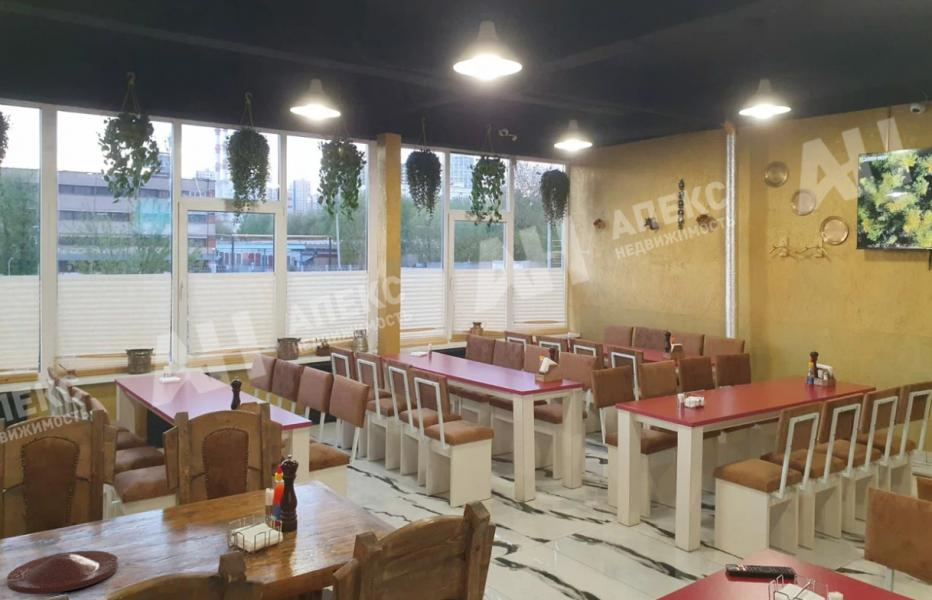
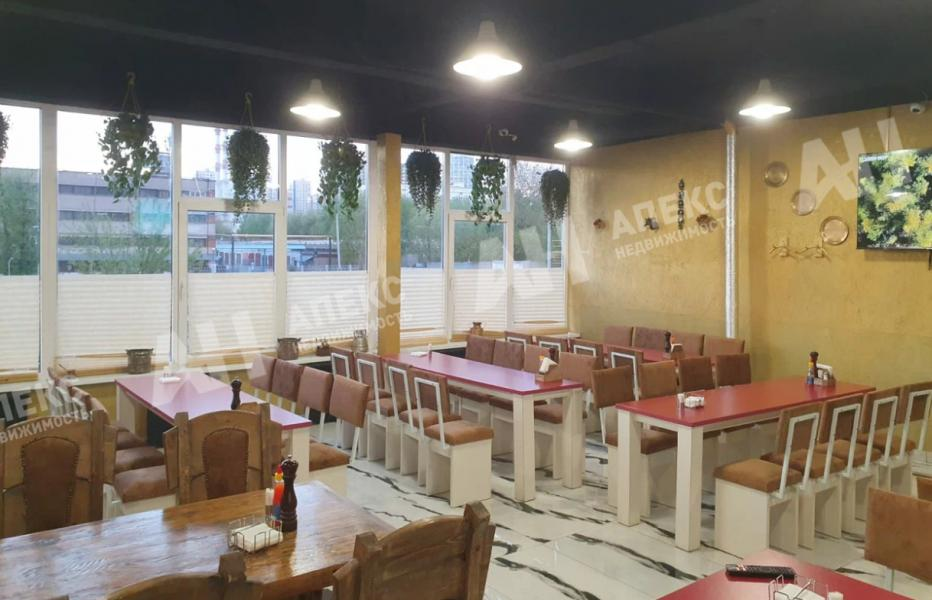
- plate [6,550,119,595]
